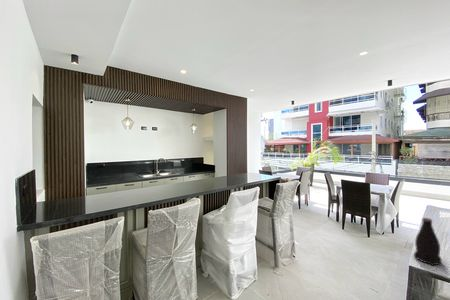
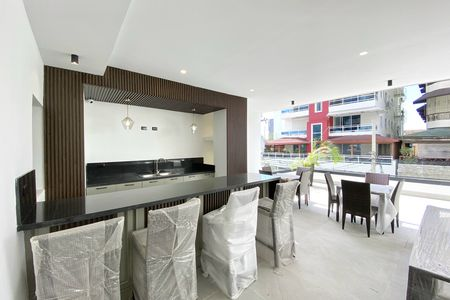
- bottle [413,217,443,267]
